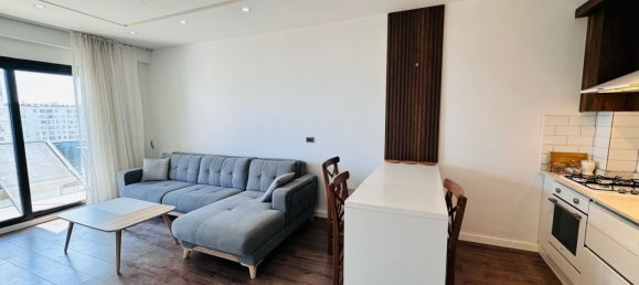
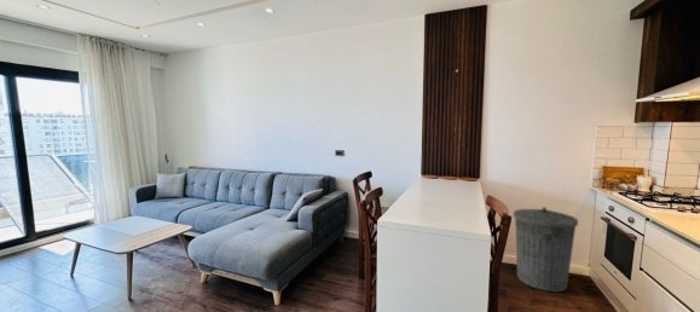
+ trash can [513,206,579,293]
